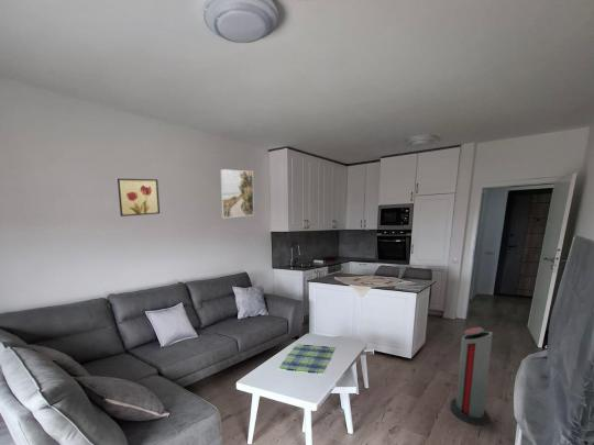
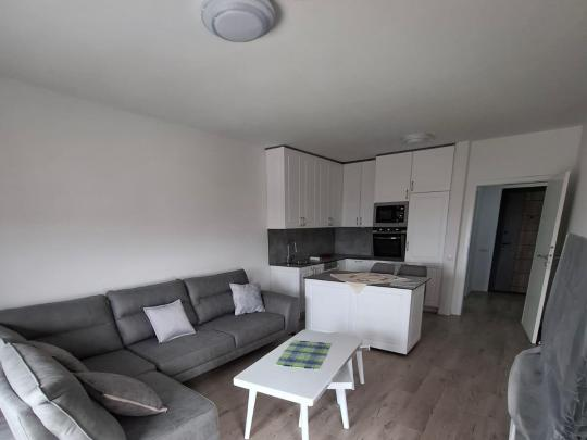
- wall art [117,178,161,218]
- air purifier [450,326,494,426]
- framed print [219,168,255,219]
